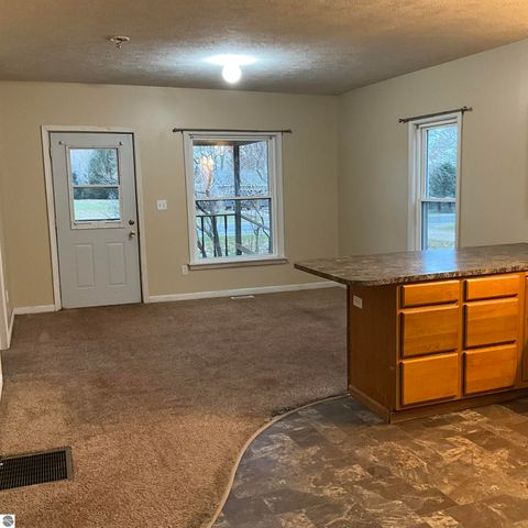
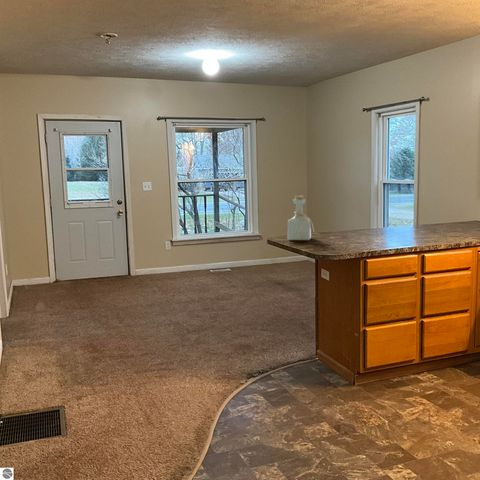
+ bottle [287,195,315,241]
